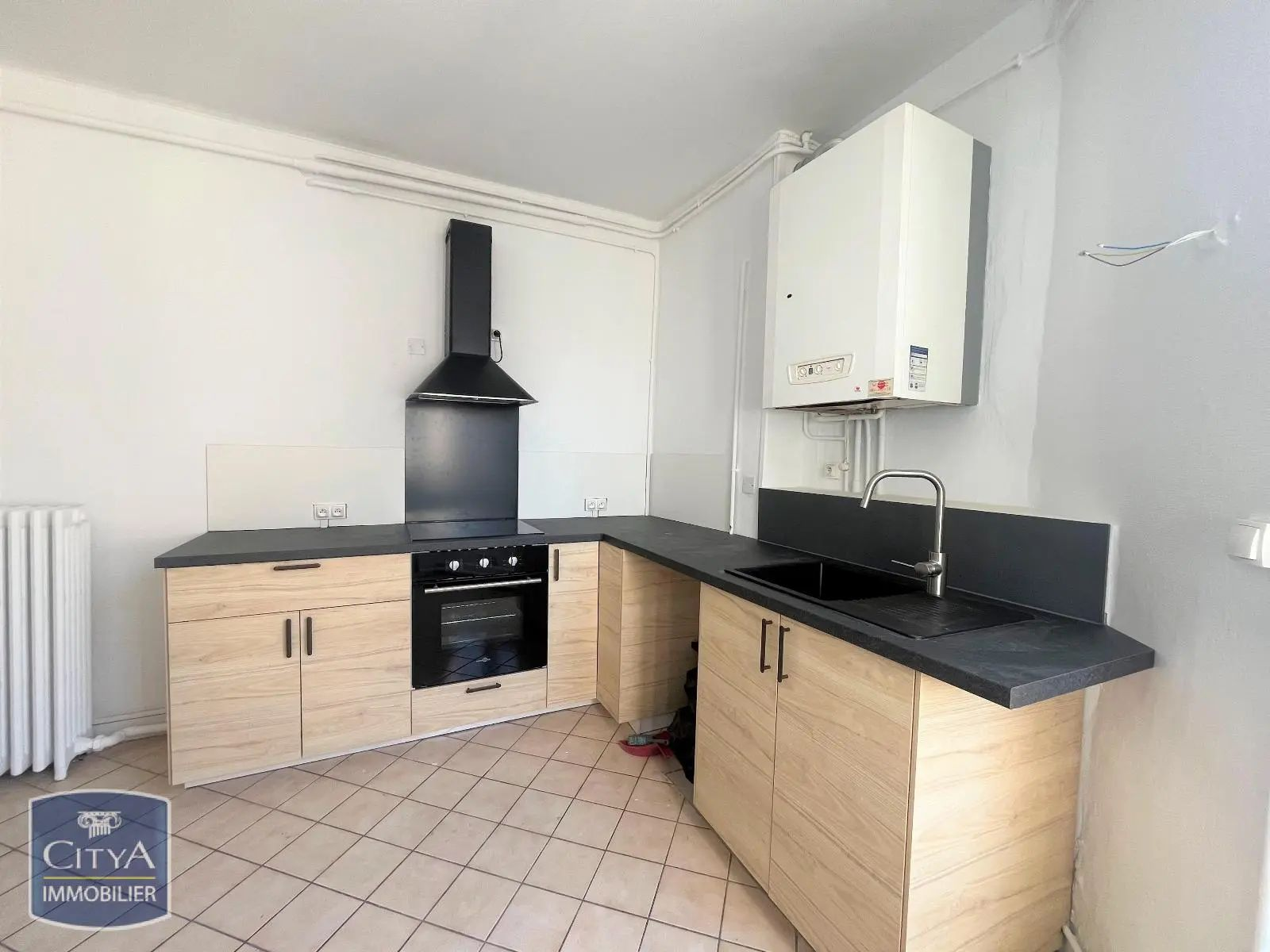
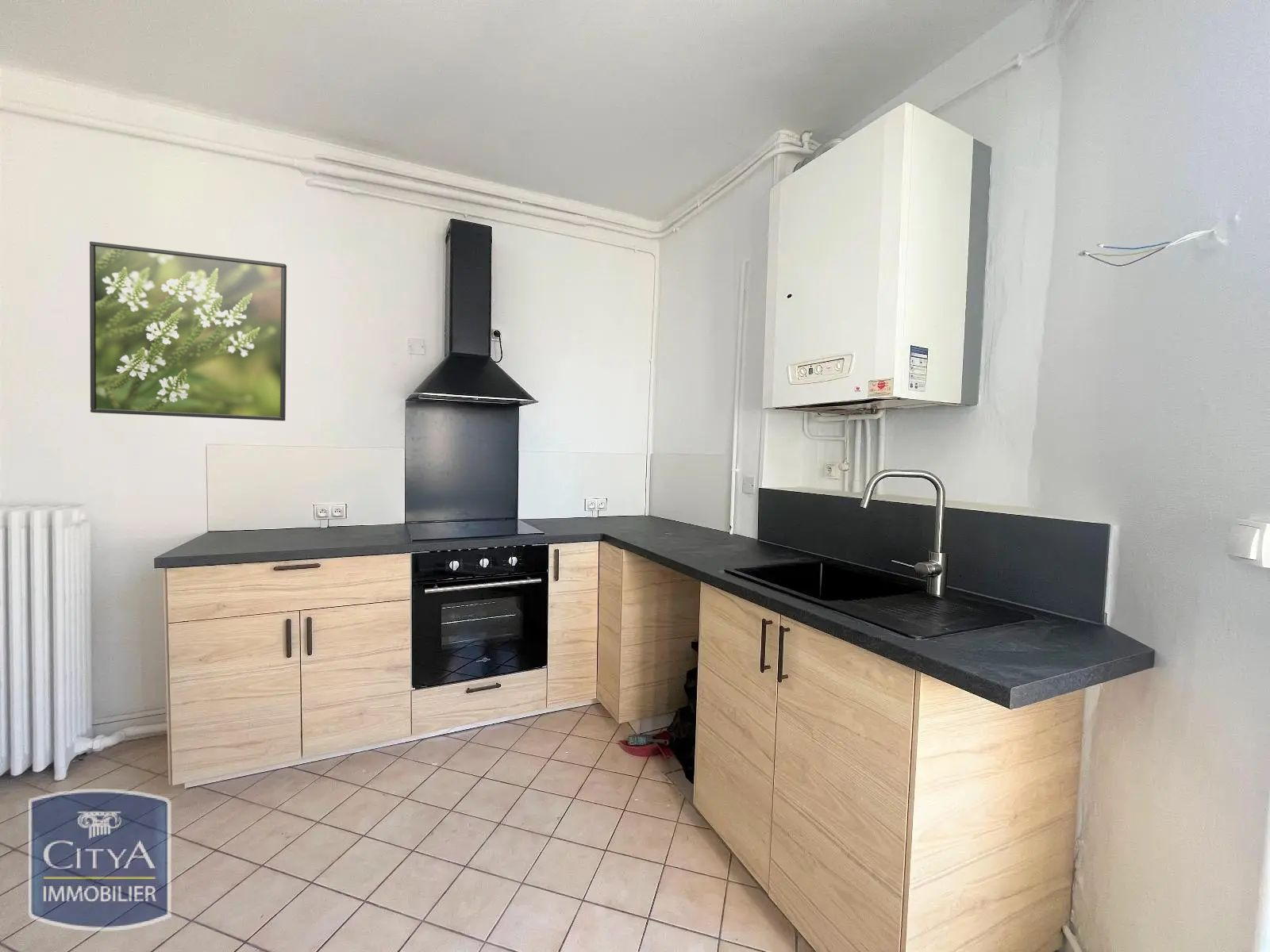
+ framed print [89,240,287,421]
